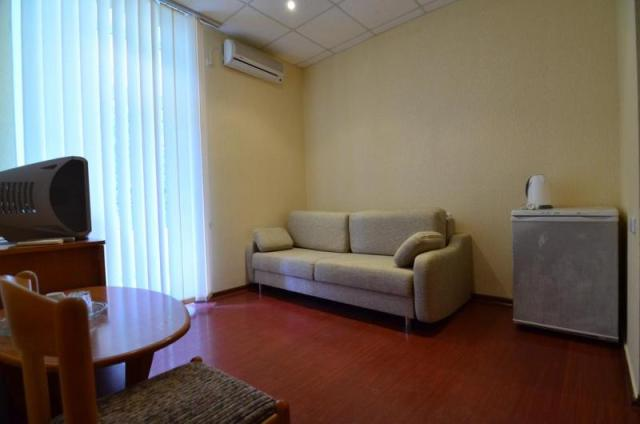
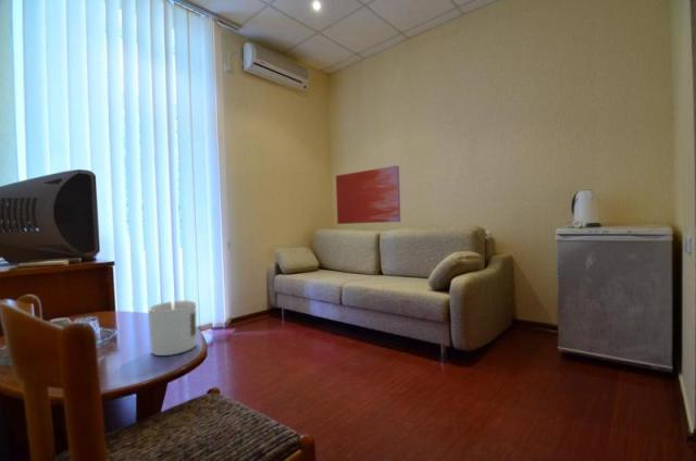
+ wall art [335,164,401,225]
+ candle [147,296,197,357]
